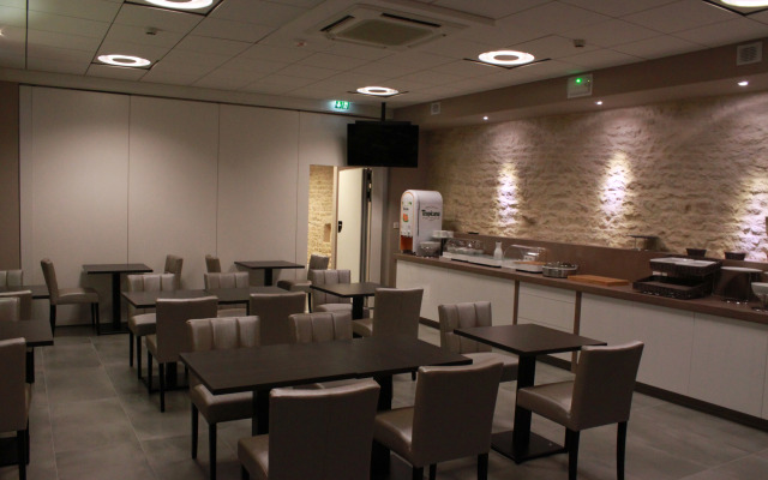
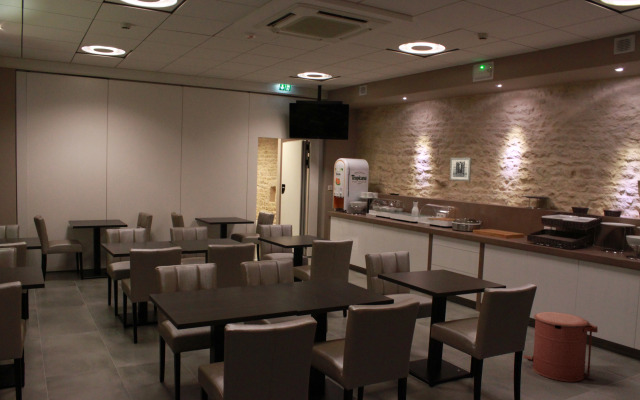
+ trash can [522,311,599,382]
+ wall art [449,157,472,182]
